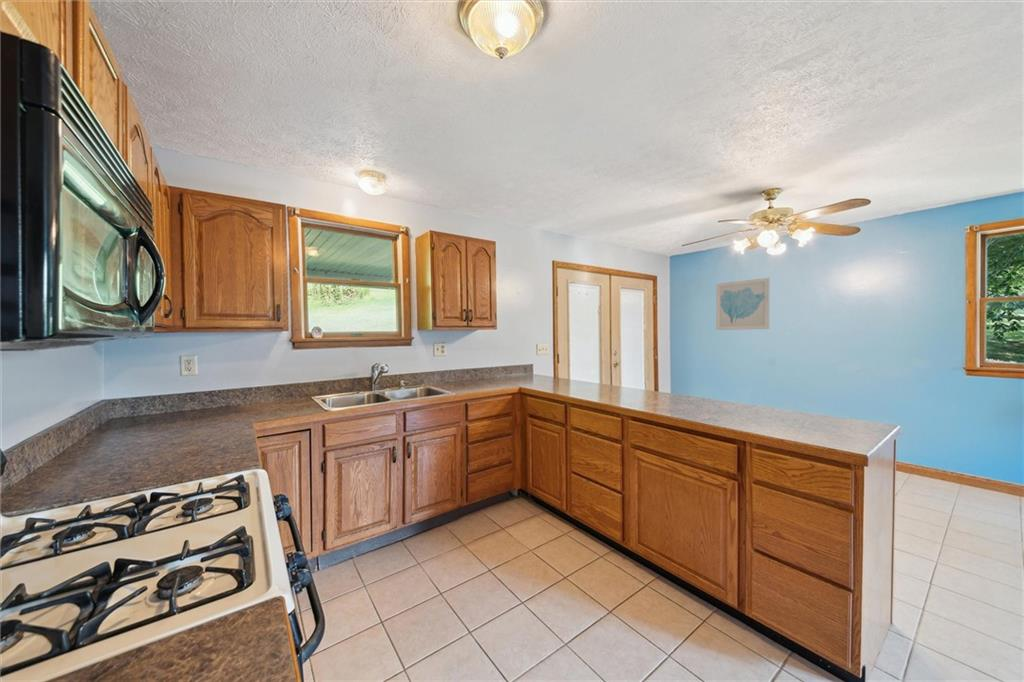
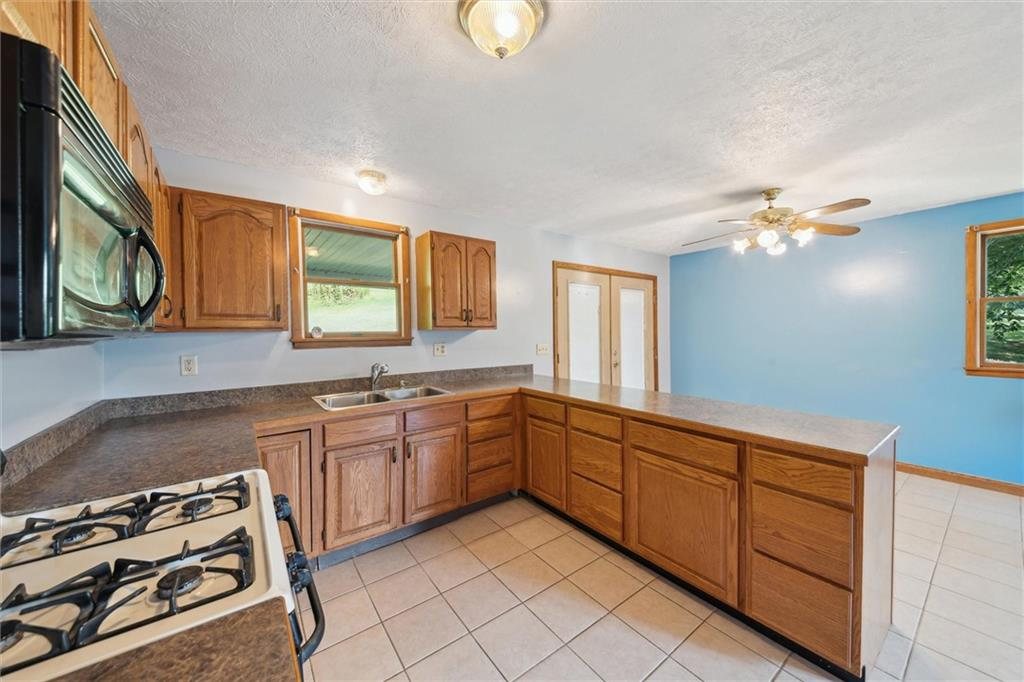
- wall art [715,277,770,331]
